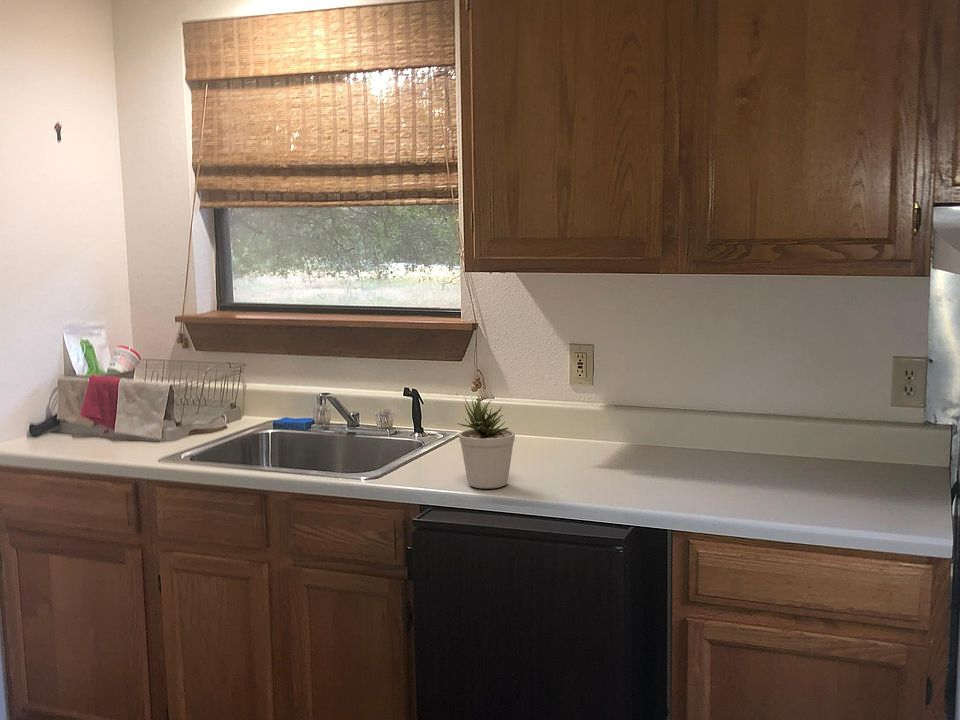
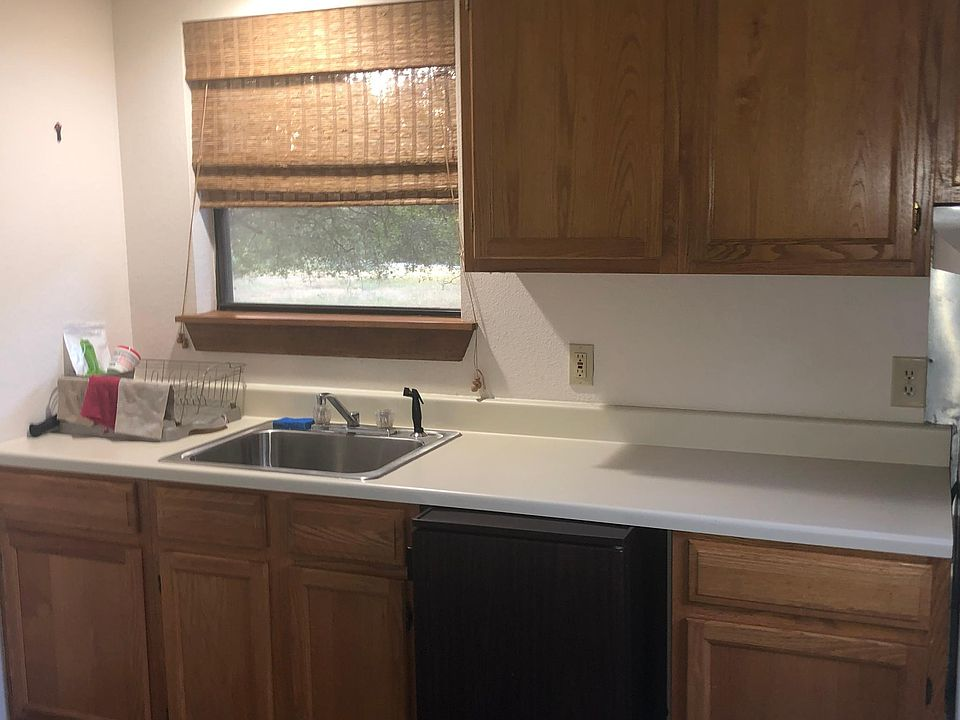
- potted plant [457,395,516,490]
